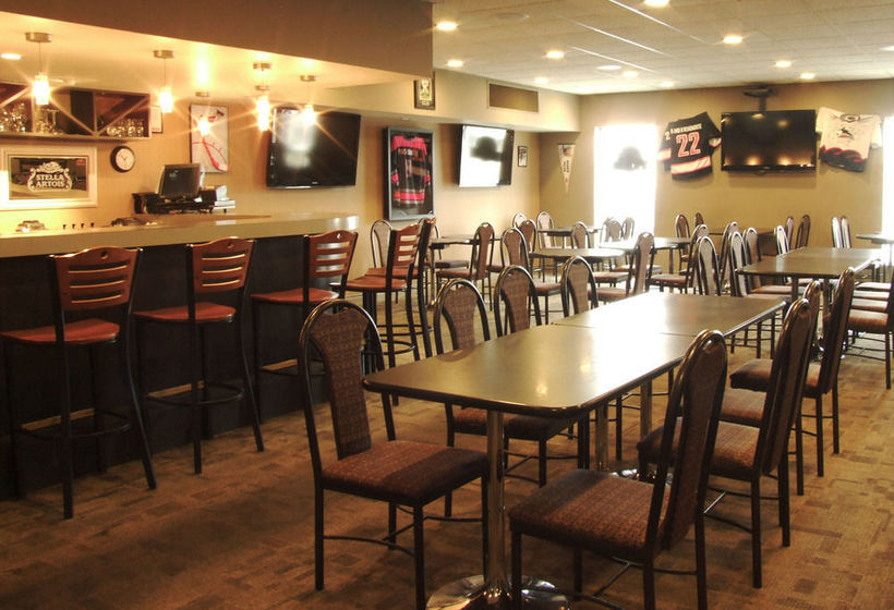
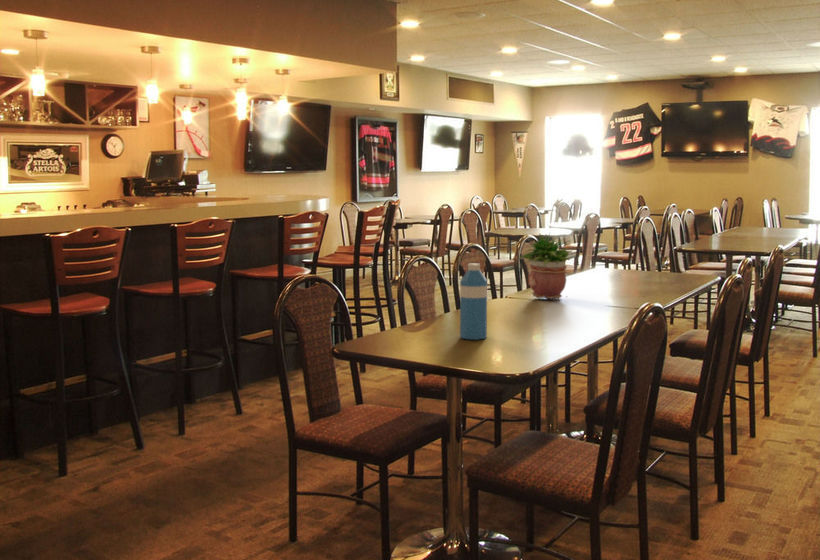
+ water bottle [459,263,488,341]
+ potted plant [518,232,574,301]
